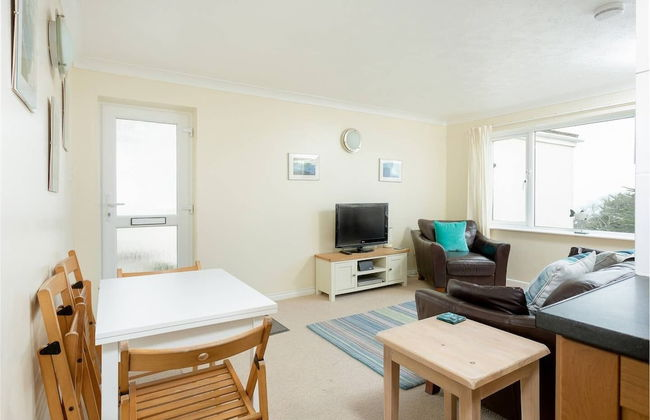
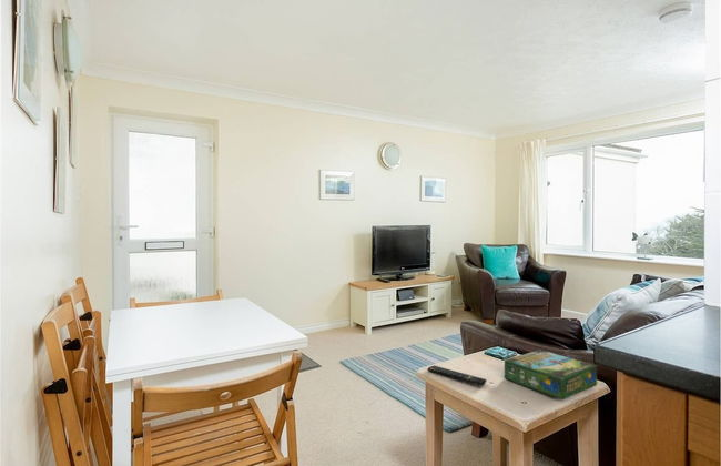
+ remote control [427,365,487,387]
+ board game [504,348,598,401]
